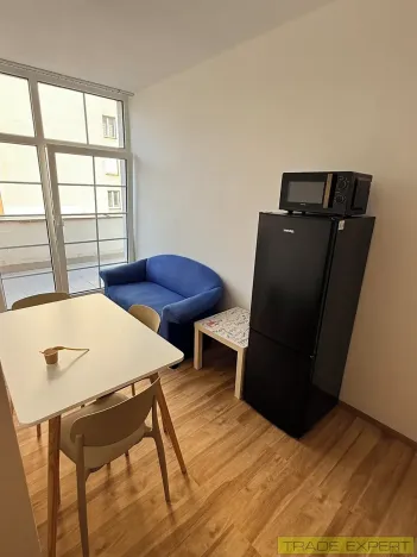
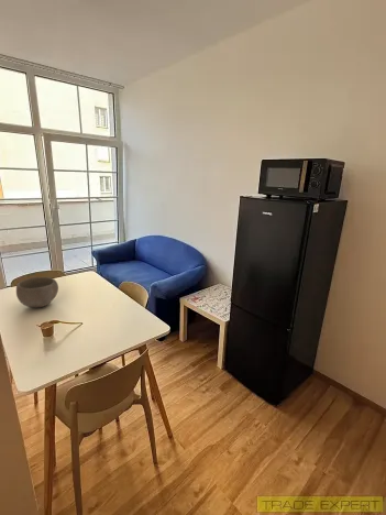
+ bowl [15,276,59,308]
